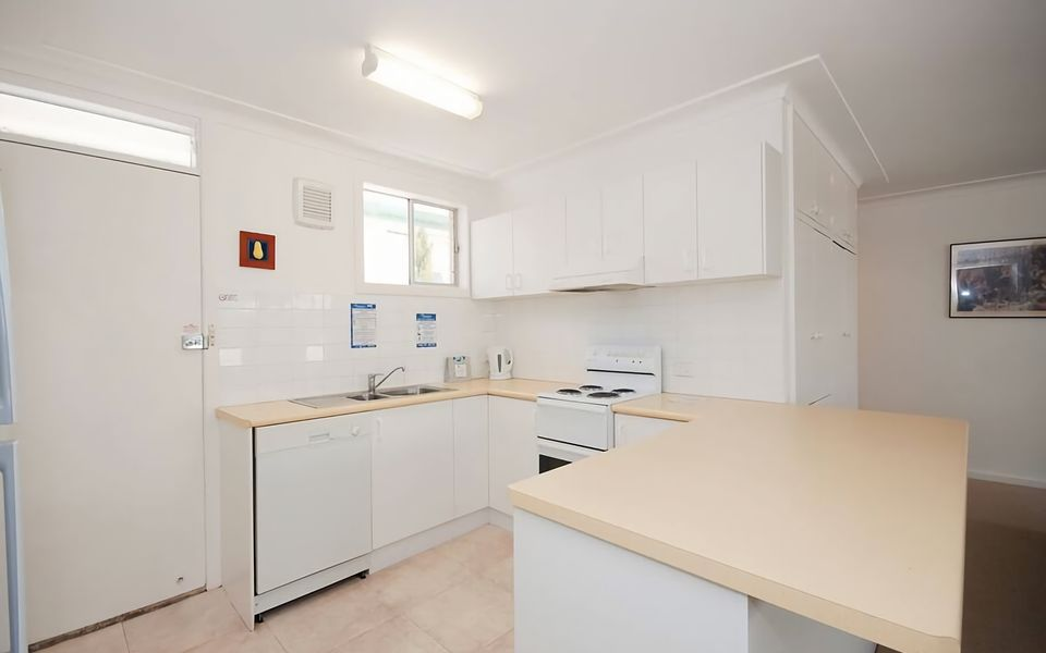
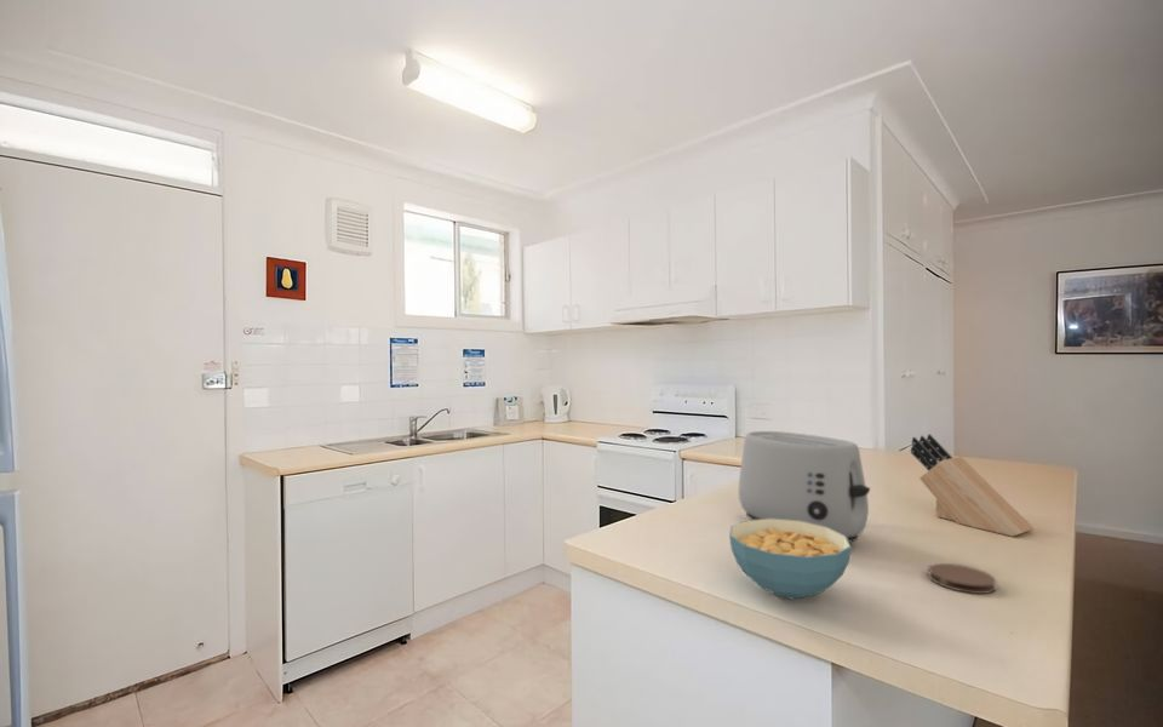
+ cereal bowl [728,519,852,600]
+ coaster [927,562,997,595]
+ knife block [910,433,1035,538]
+ toaster [738,430,871,543]
